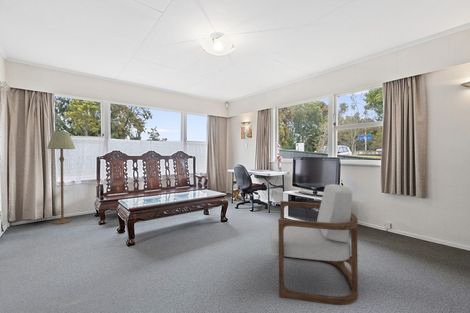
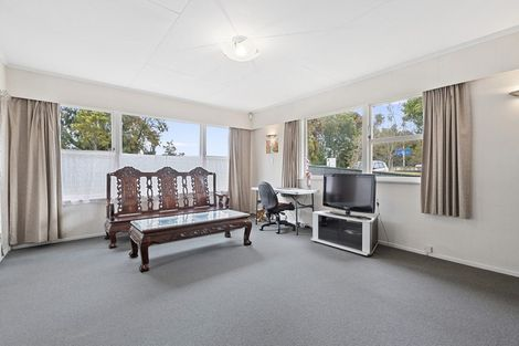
- floor lamp [46,130,76,225]
- armchair [269,183,359,306]
